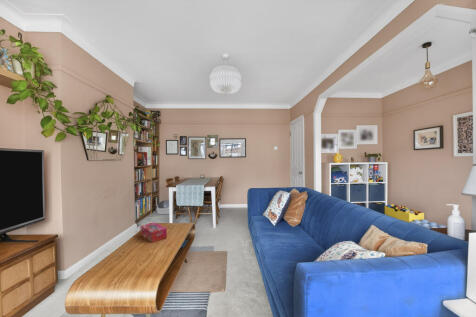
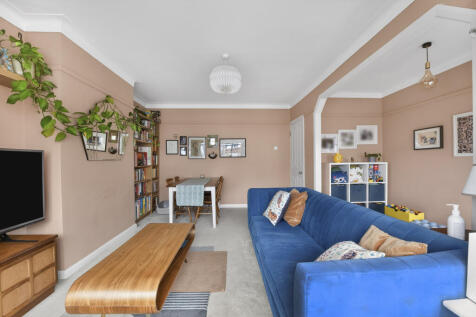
- tissue box [140,221,168,243]
